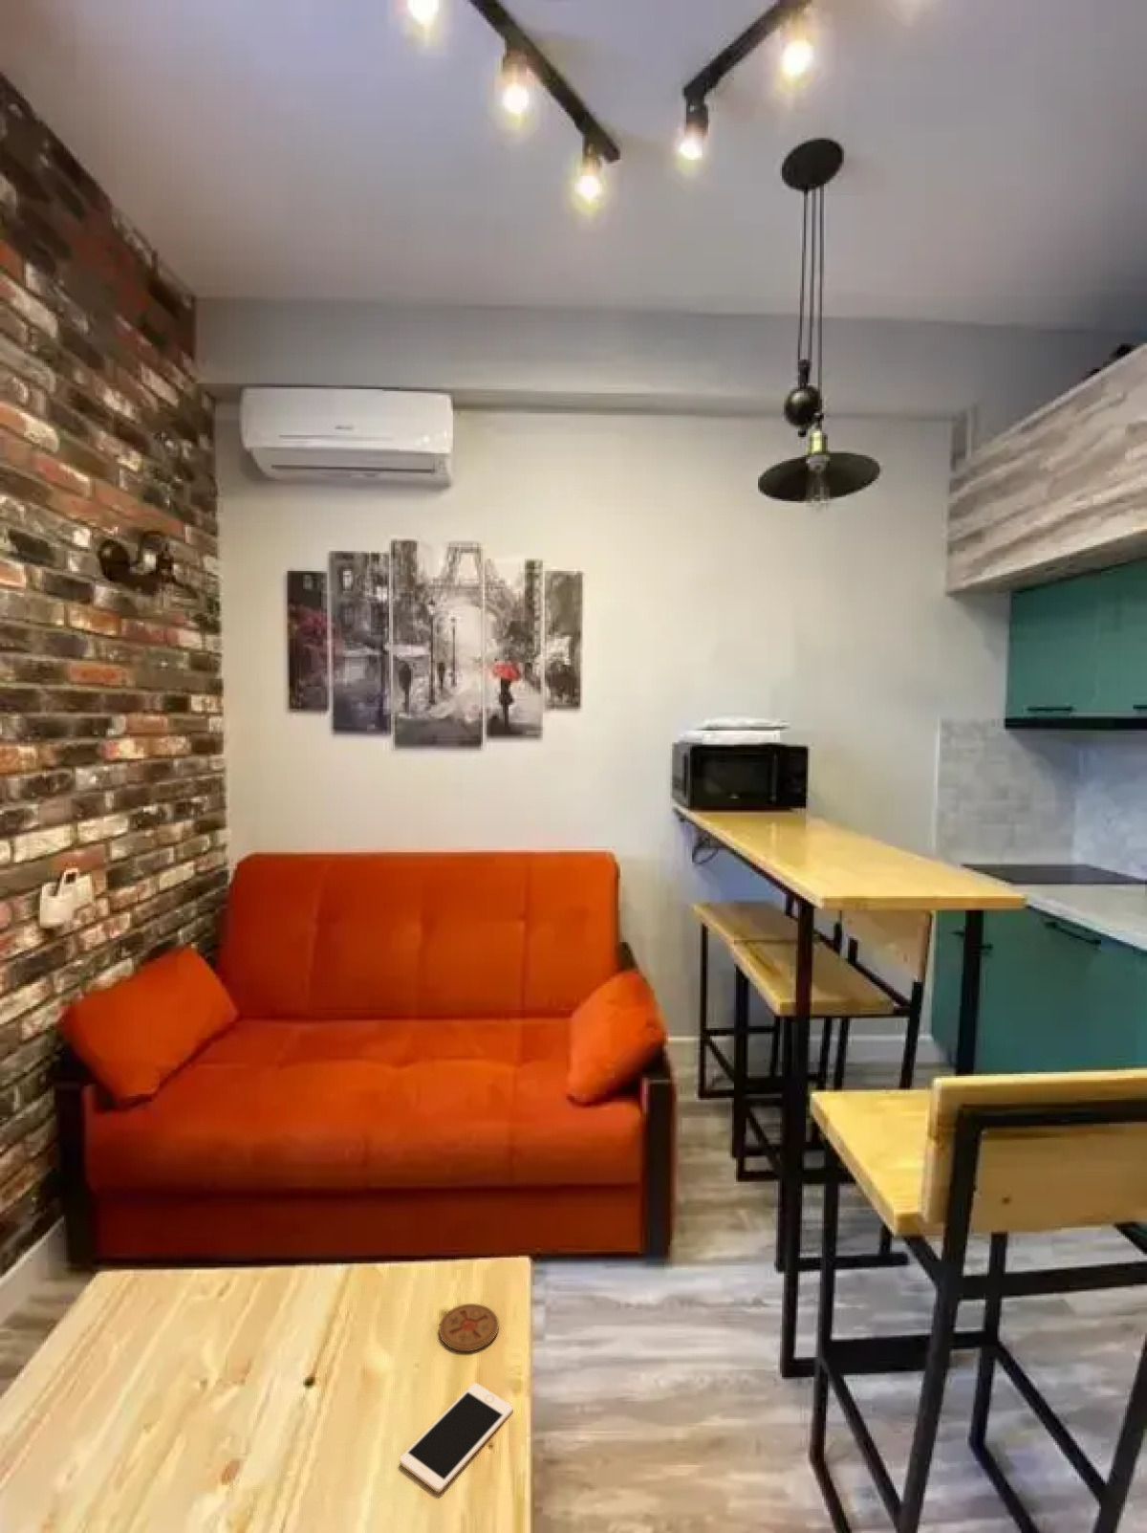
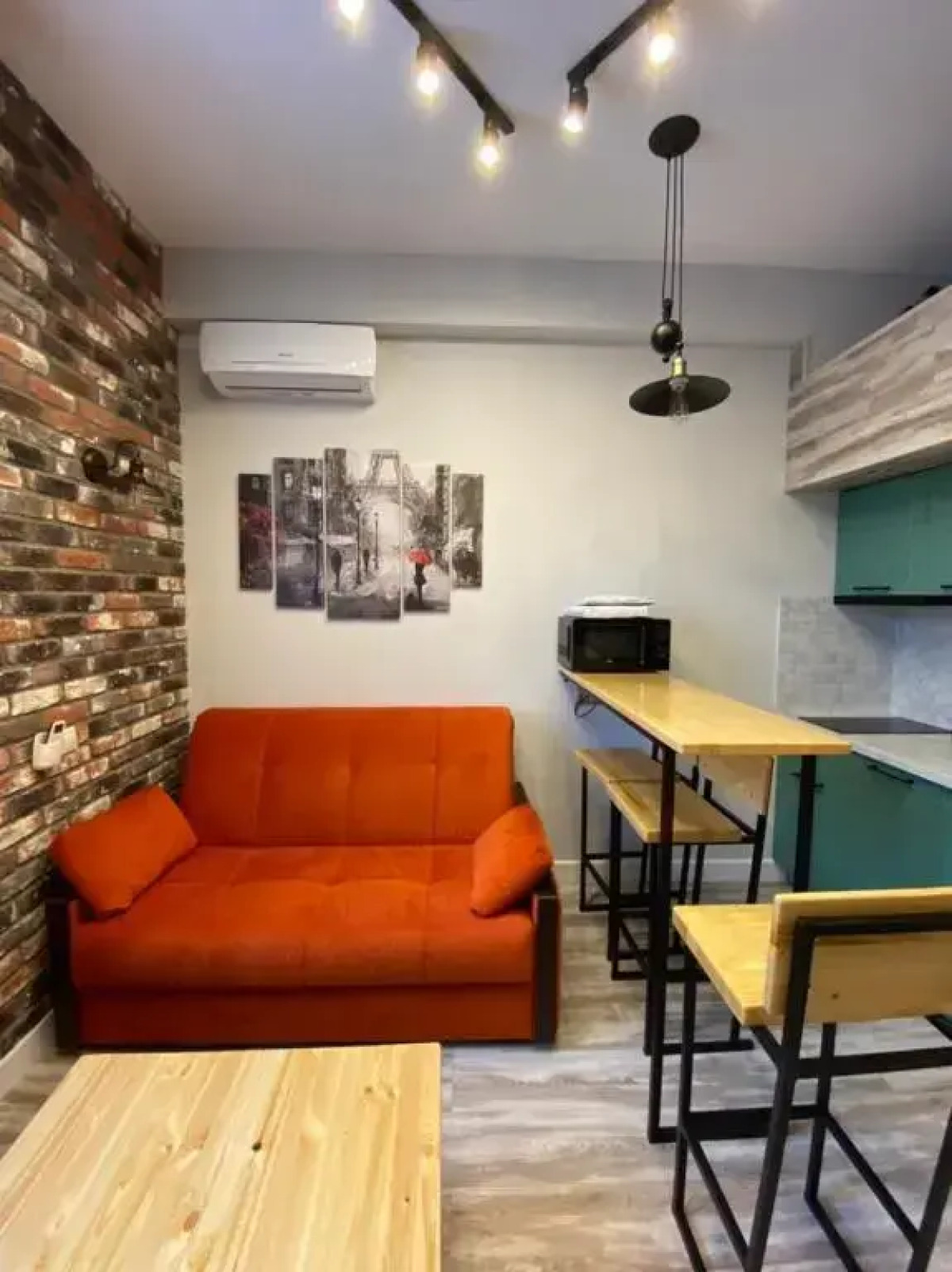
- cell phone [399,1382,514,1493]
- coaster [437,1303,500,1352]
